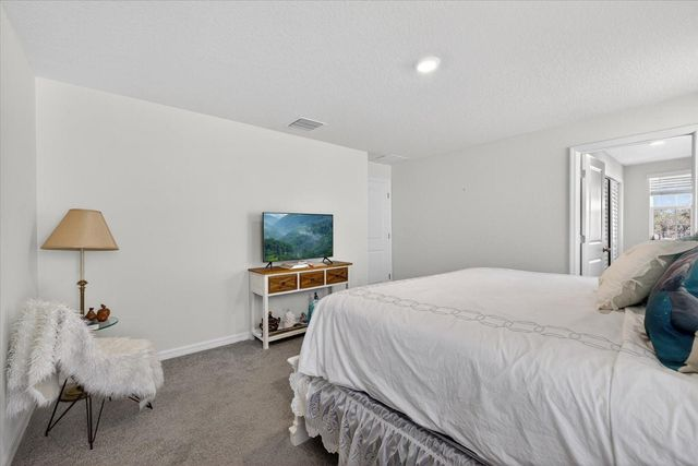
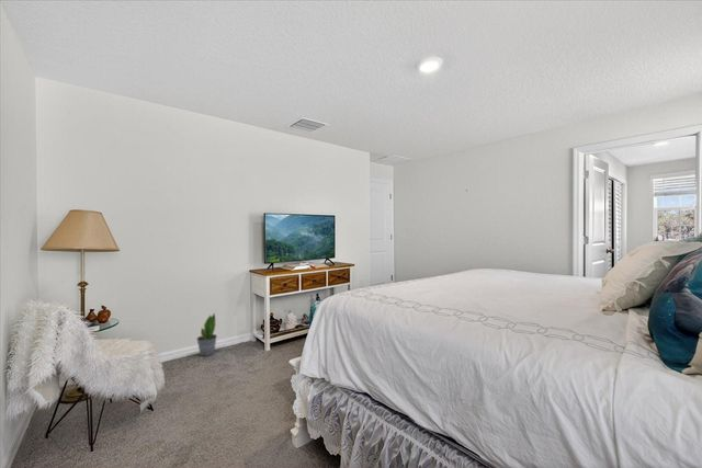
+ potted plant [196,311,218,357]
